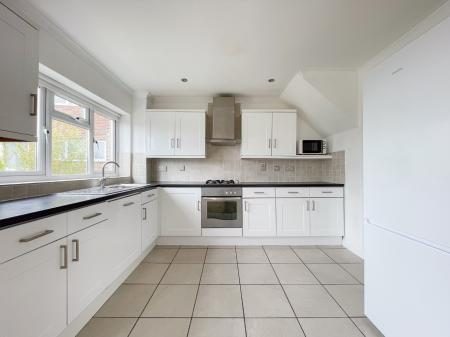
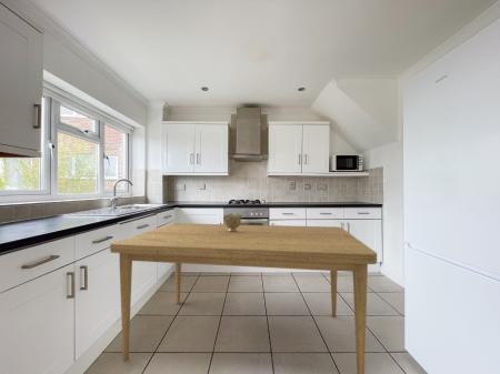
+ decorative bowl [222,212,243,232]
+ dining table [109,222,378,374]
